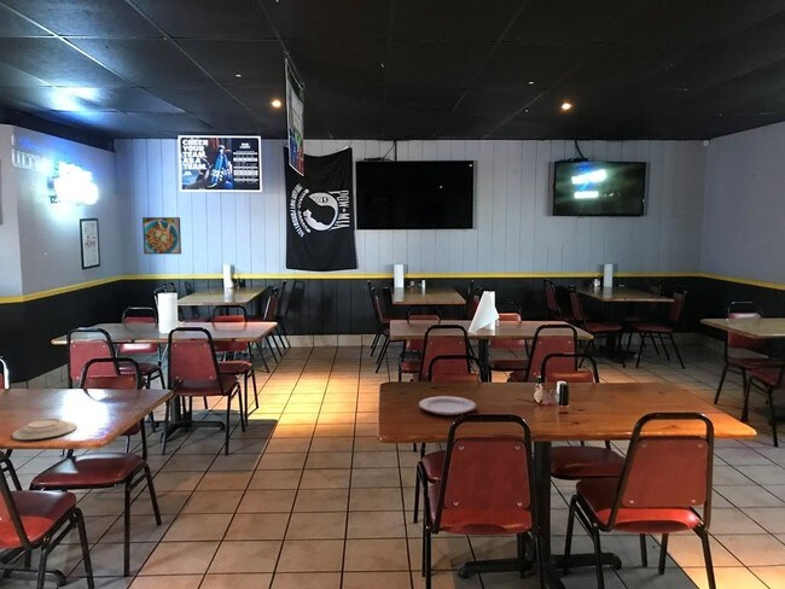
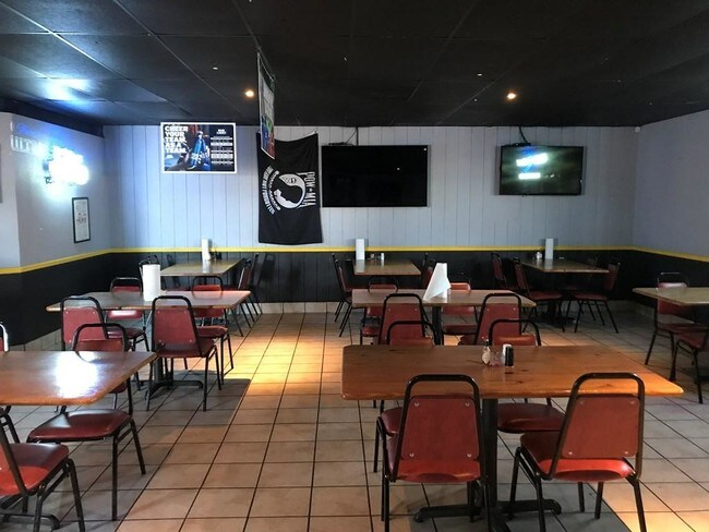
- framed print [141,216,182,255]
- plate [11,418,78,441]
- plate [418,395,477,416]
